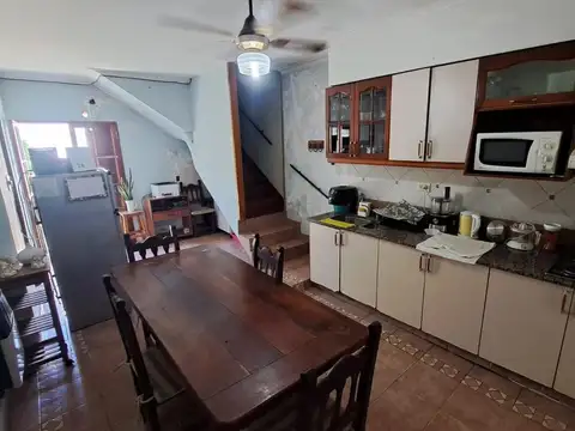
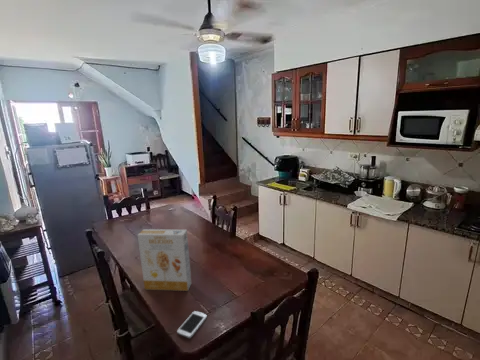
+ cereal box [137,228,192,292]
+ smartphone [176,310,208,339]
